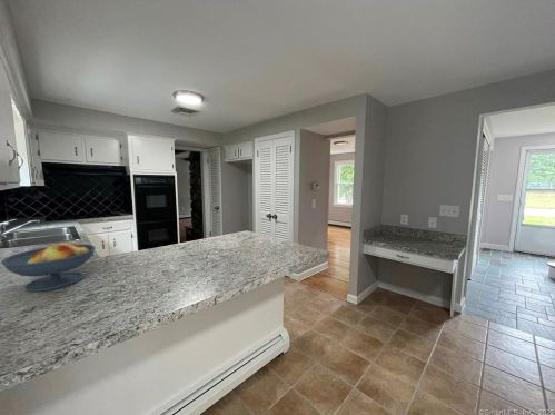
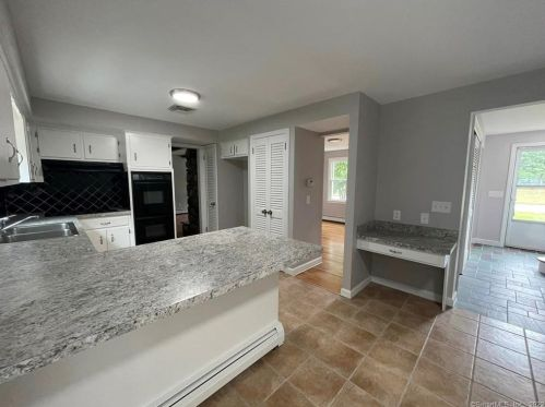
- fruit bowl [0,241,97,293]
